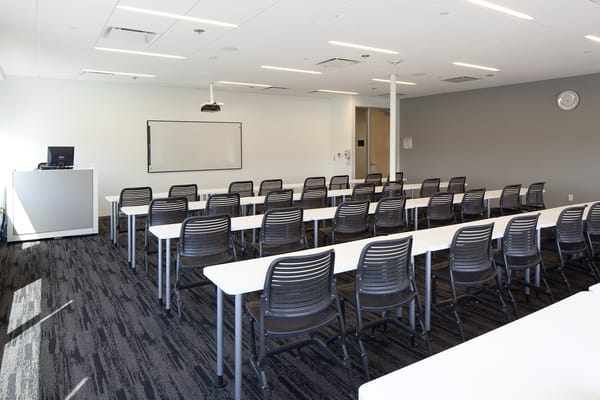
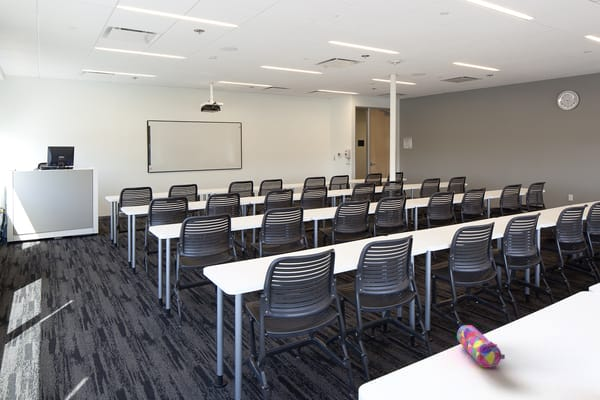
+ pencil case [456,324,506,368]
